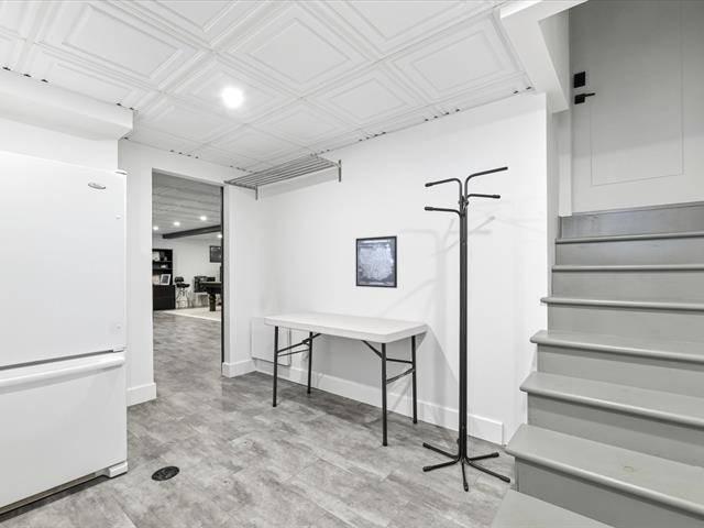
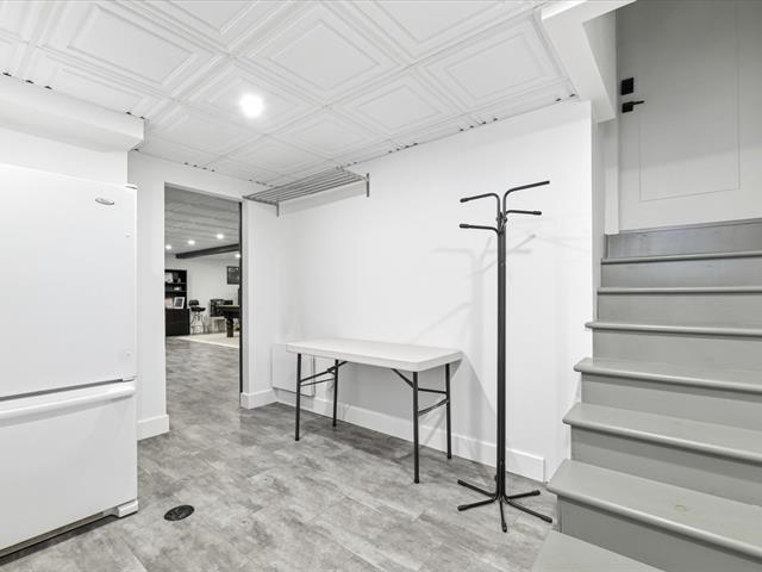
- wall art [355,234,398,289]
